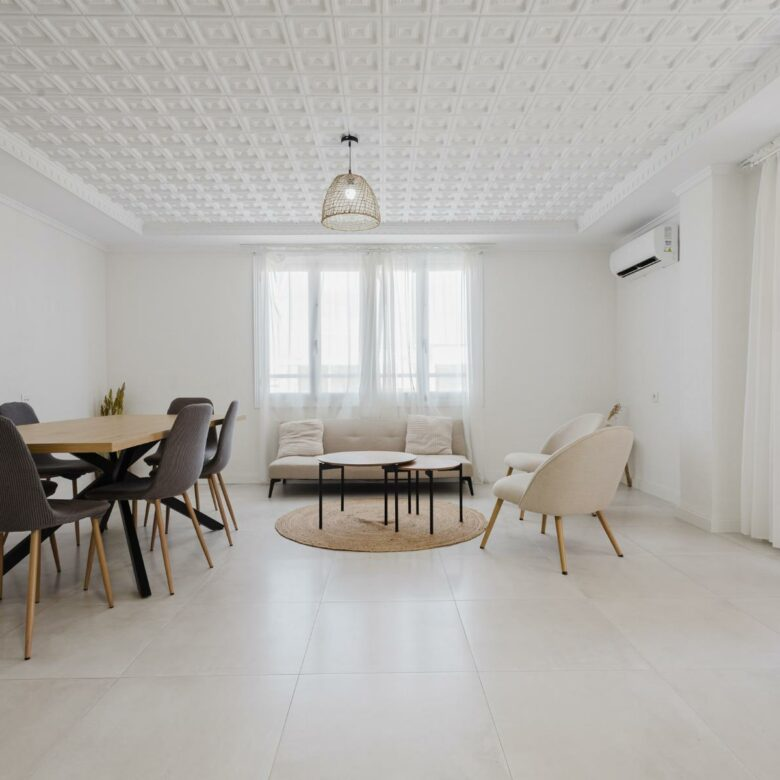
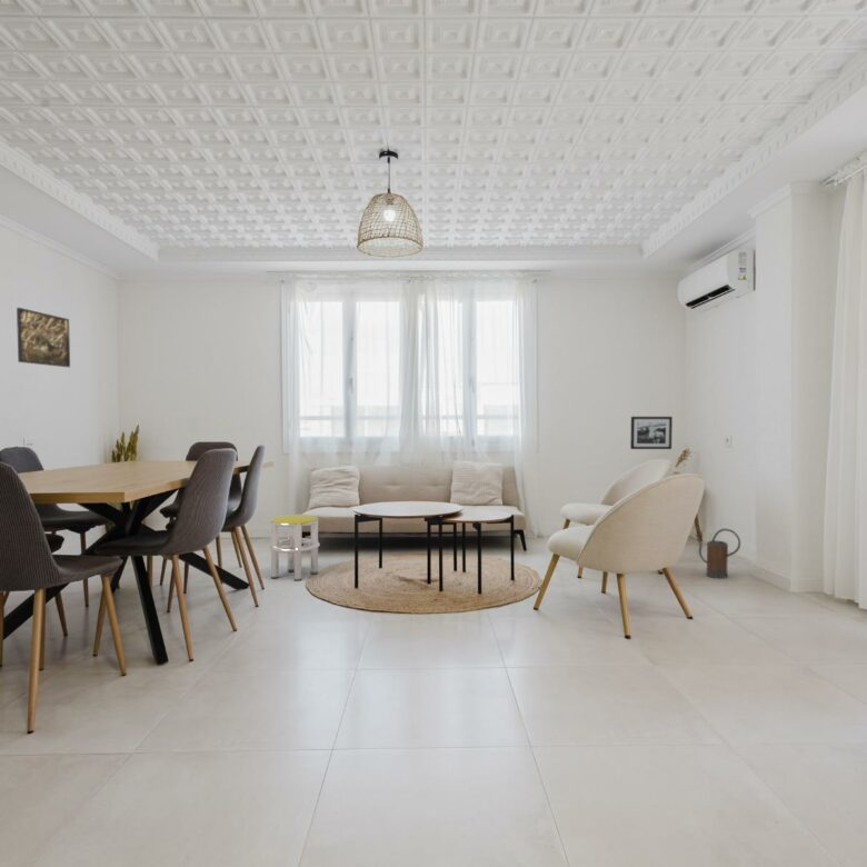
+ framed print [16,307,71,368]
+ picture frame [629,416,674,450]
+ watering can [695,528,741,579]
+ stool [268,514,321,582]
